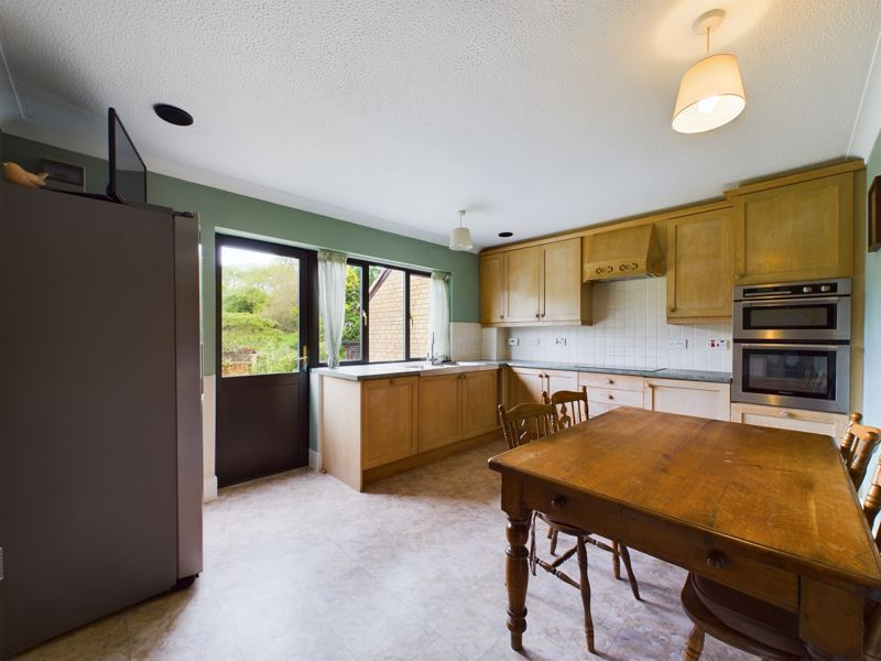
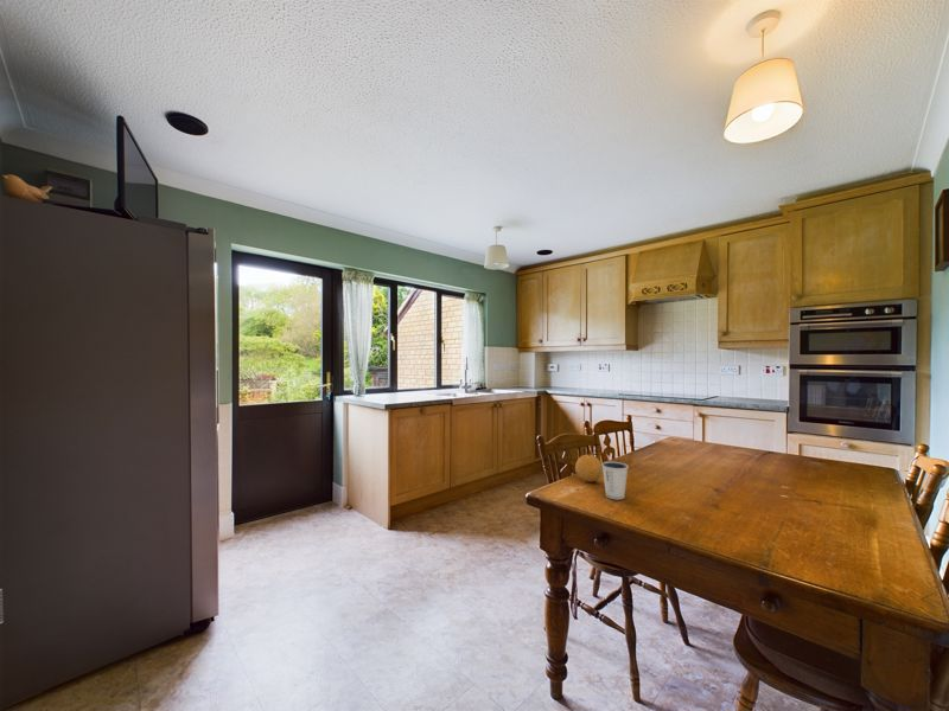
+ fruit [574,454,604,482]
+ dixie cup [601,461,630,500]
